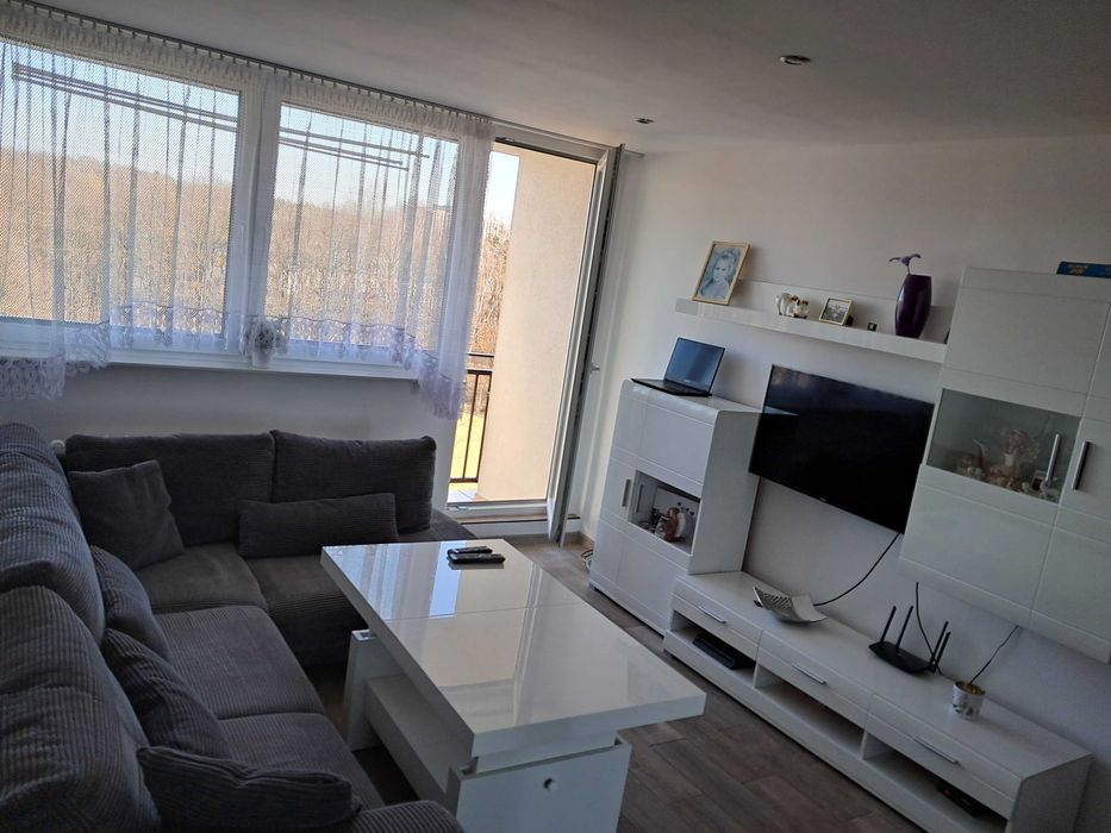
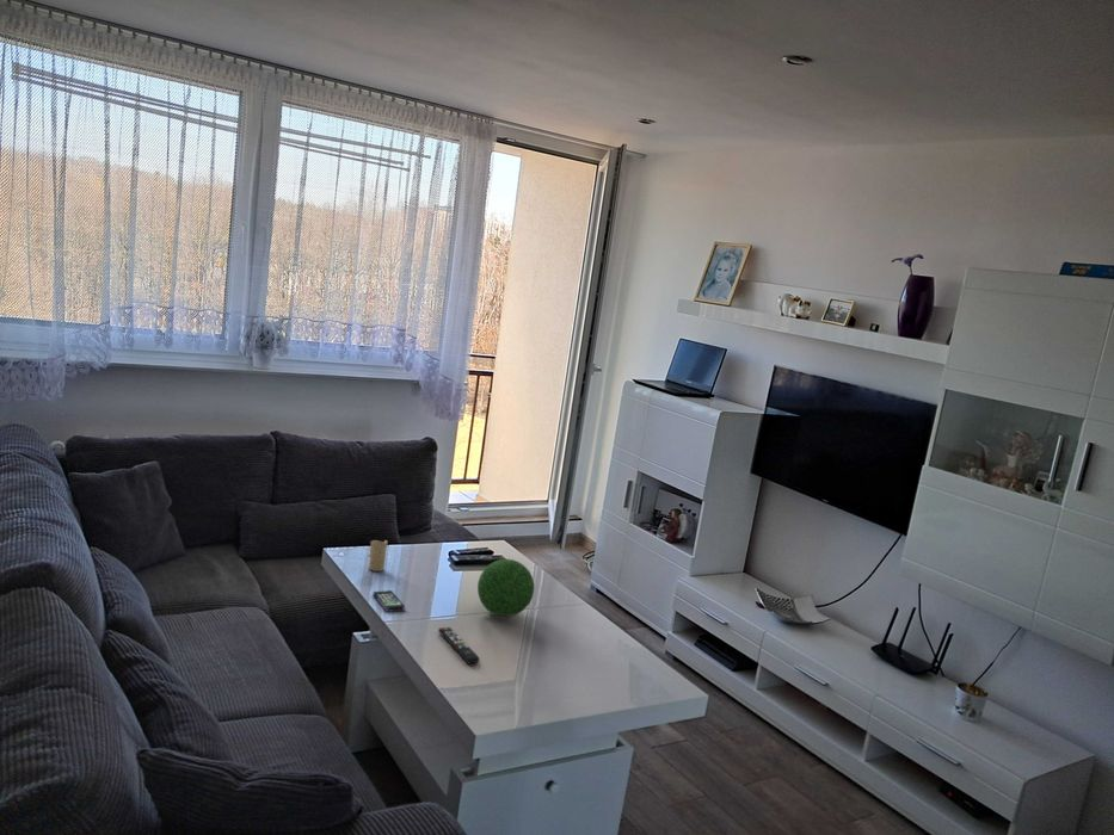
+ smartphone [371,589,406,612]
+ decorative ball [476,558,535,618]
+ candle [368,539,389,573]
+ remote control [437,626,481,666]
